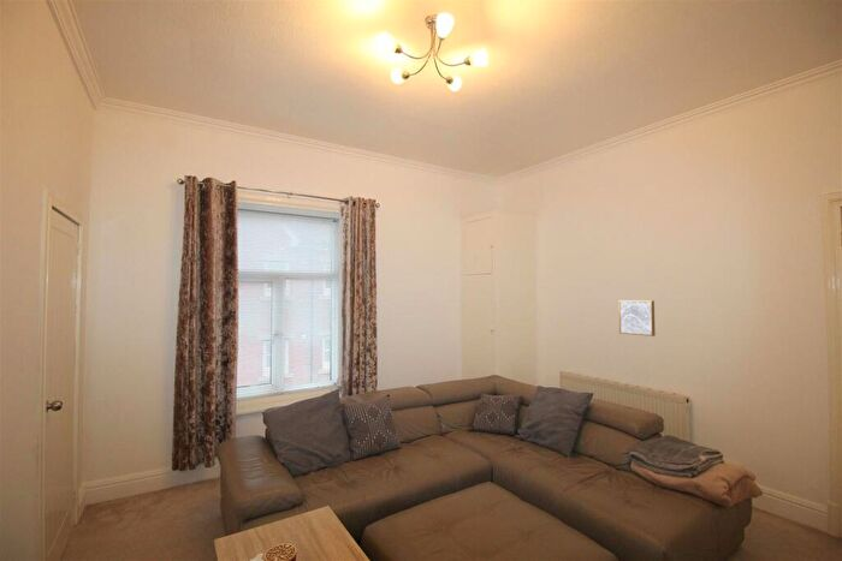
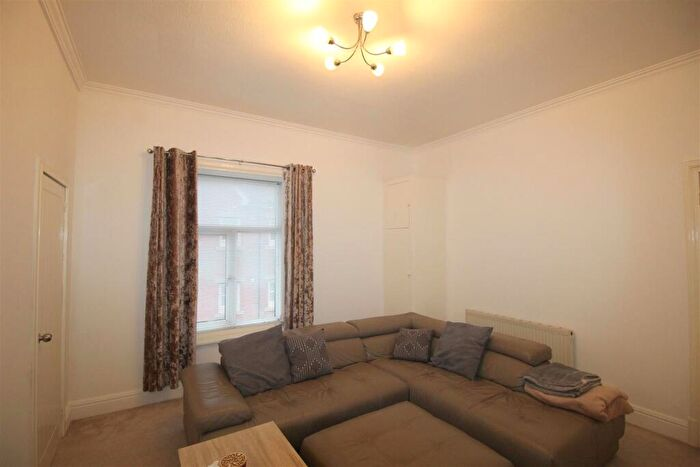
- wall art [617,299,657,338]
